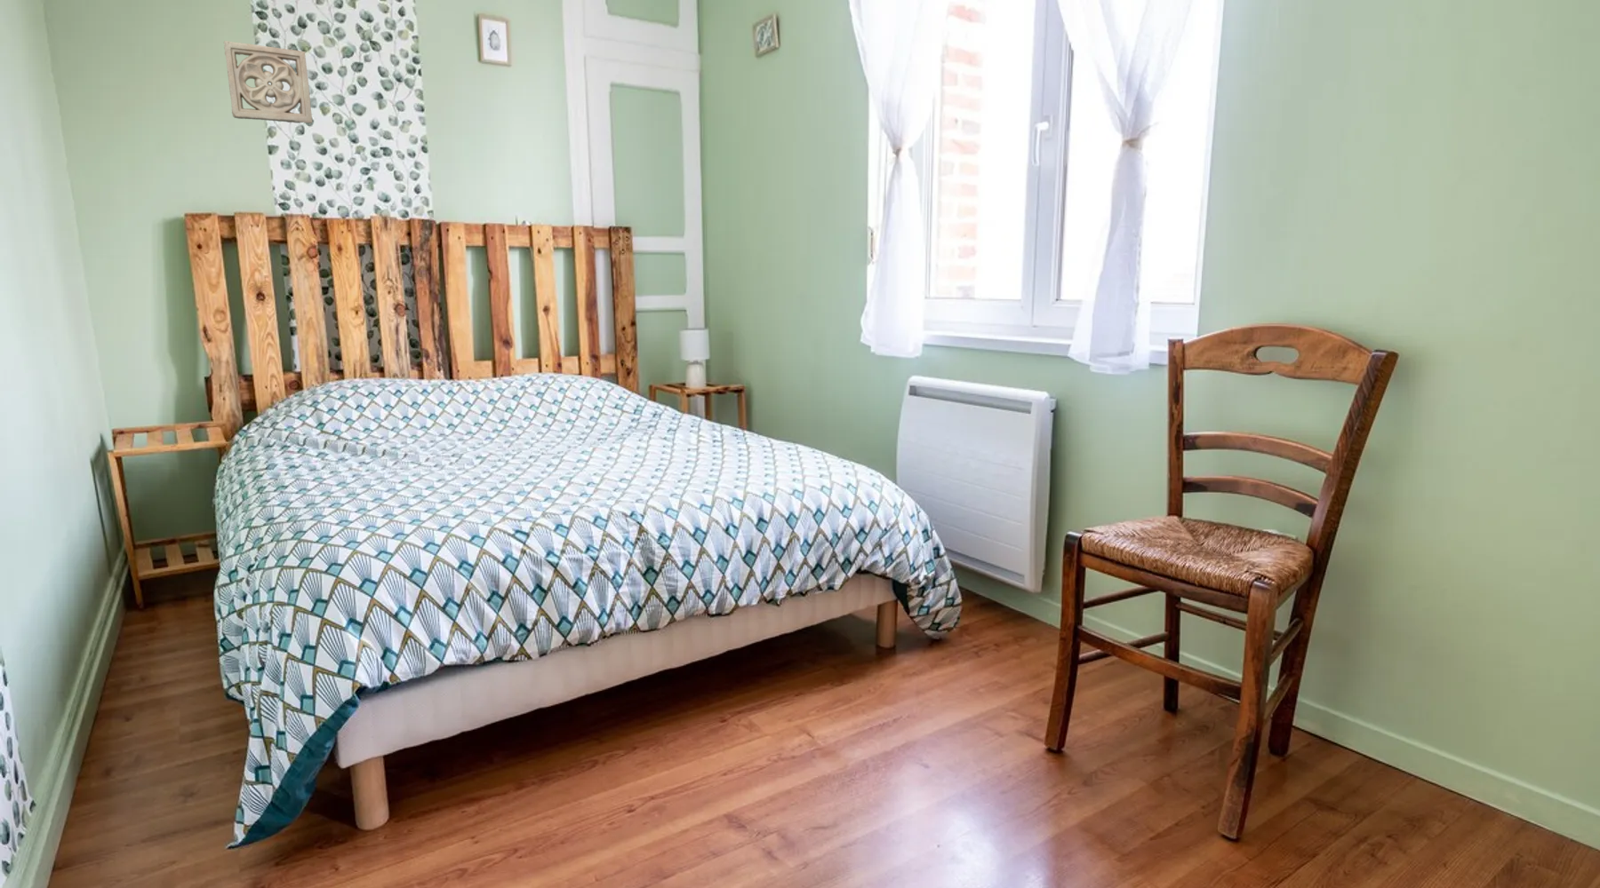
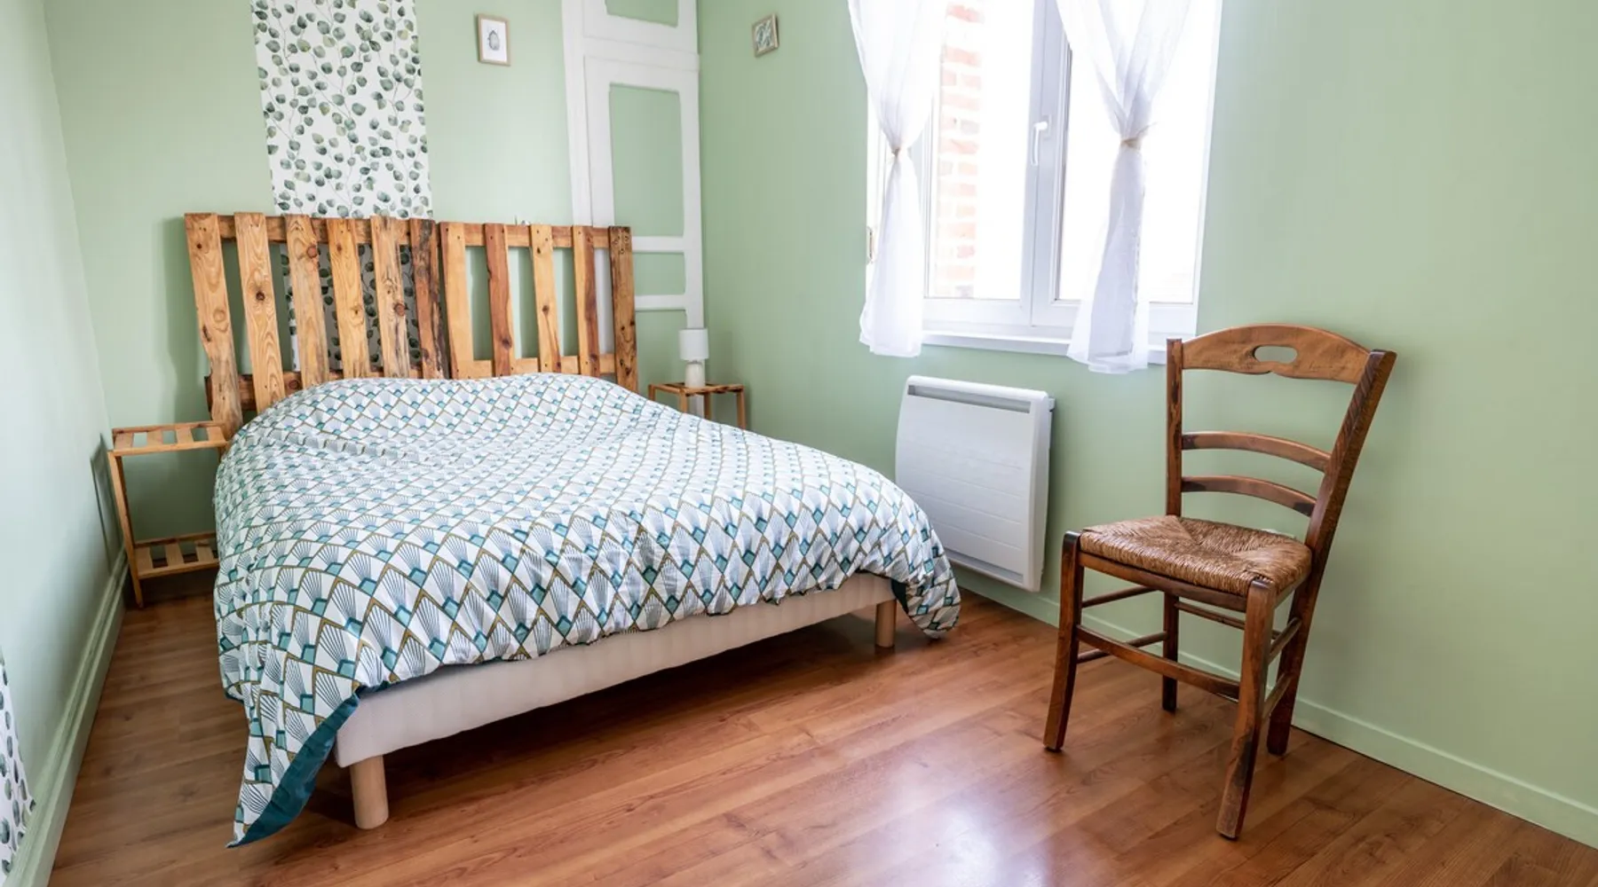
- wall ornament [223,40,313,125]
